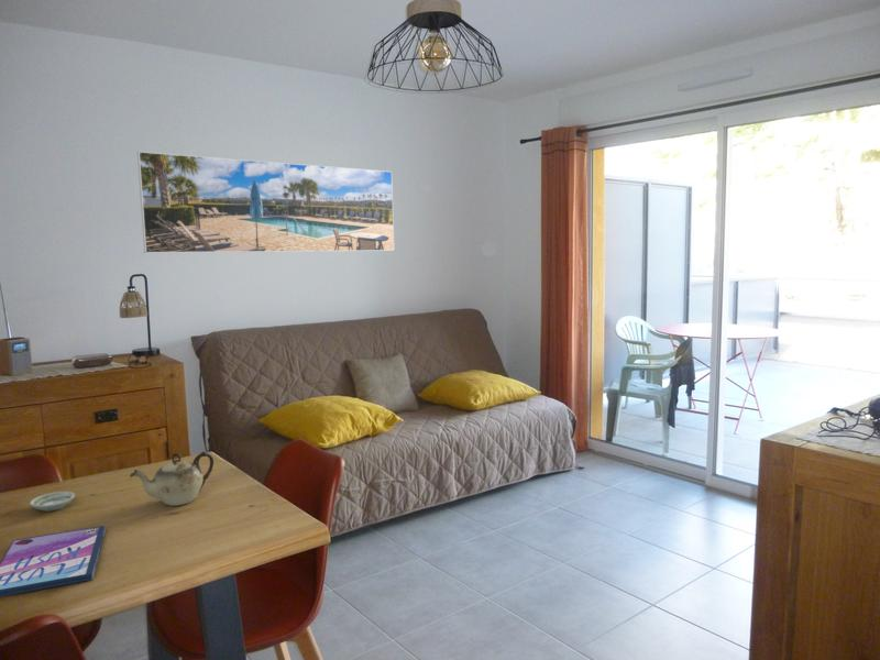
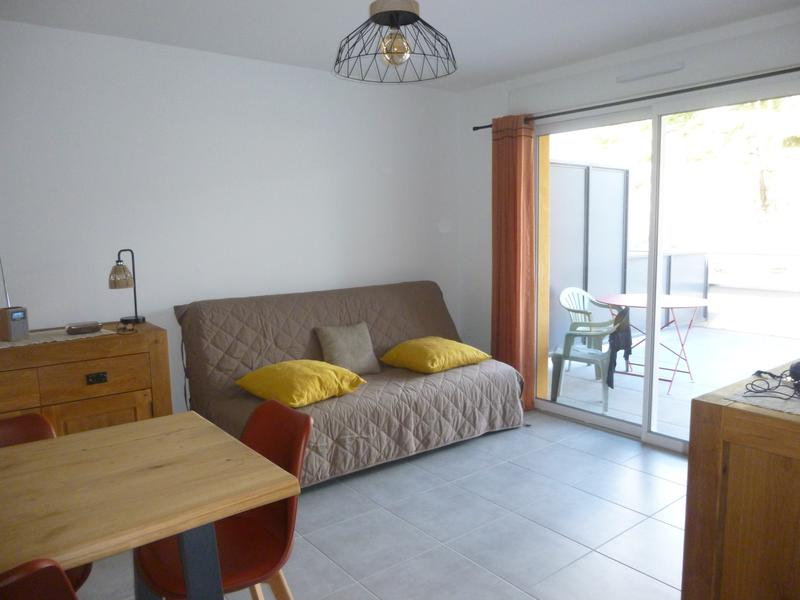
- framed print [136,151,396,254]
- video game case [0,525,107,597]
- teapot [129,451,215,507]
- saucer [29,491,76,513]
